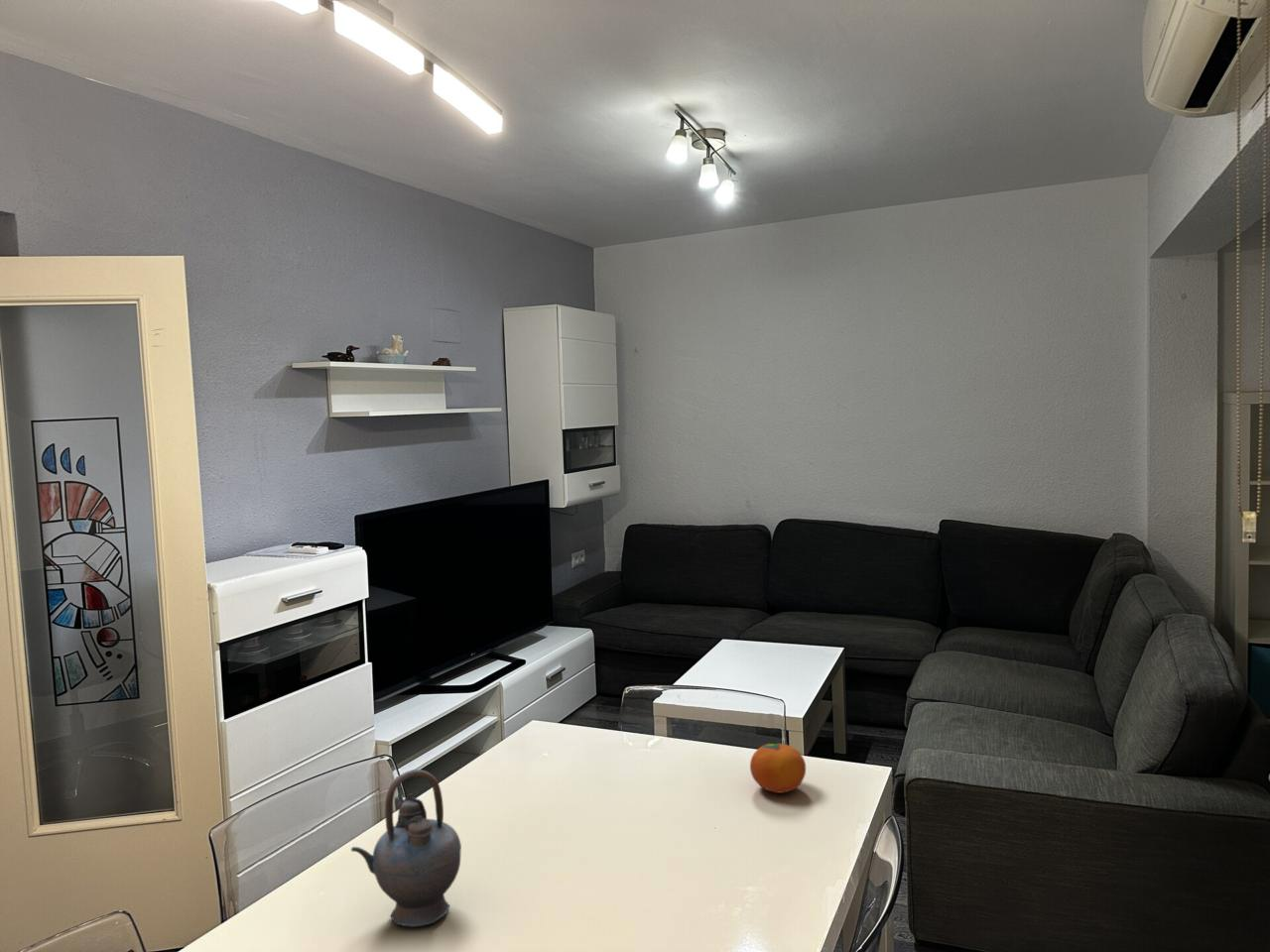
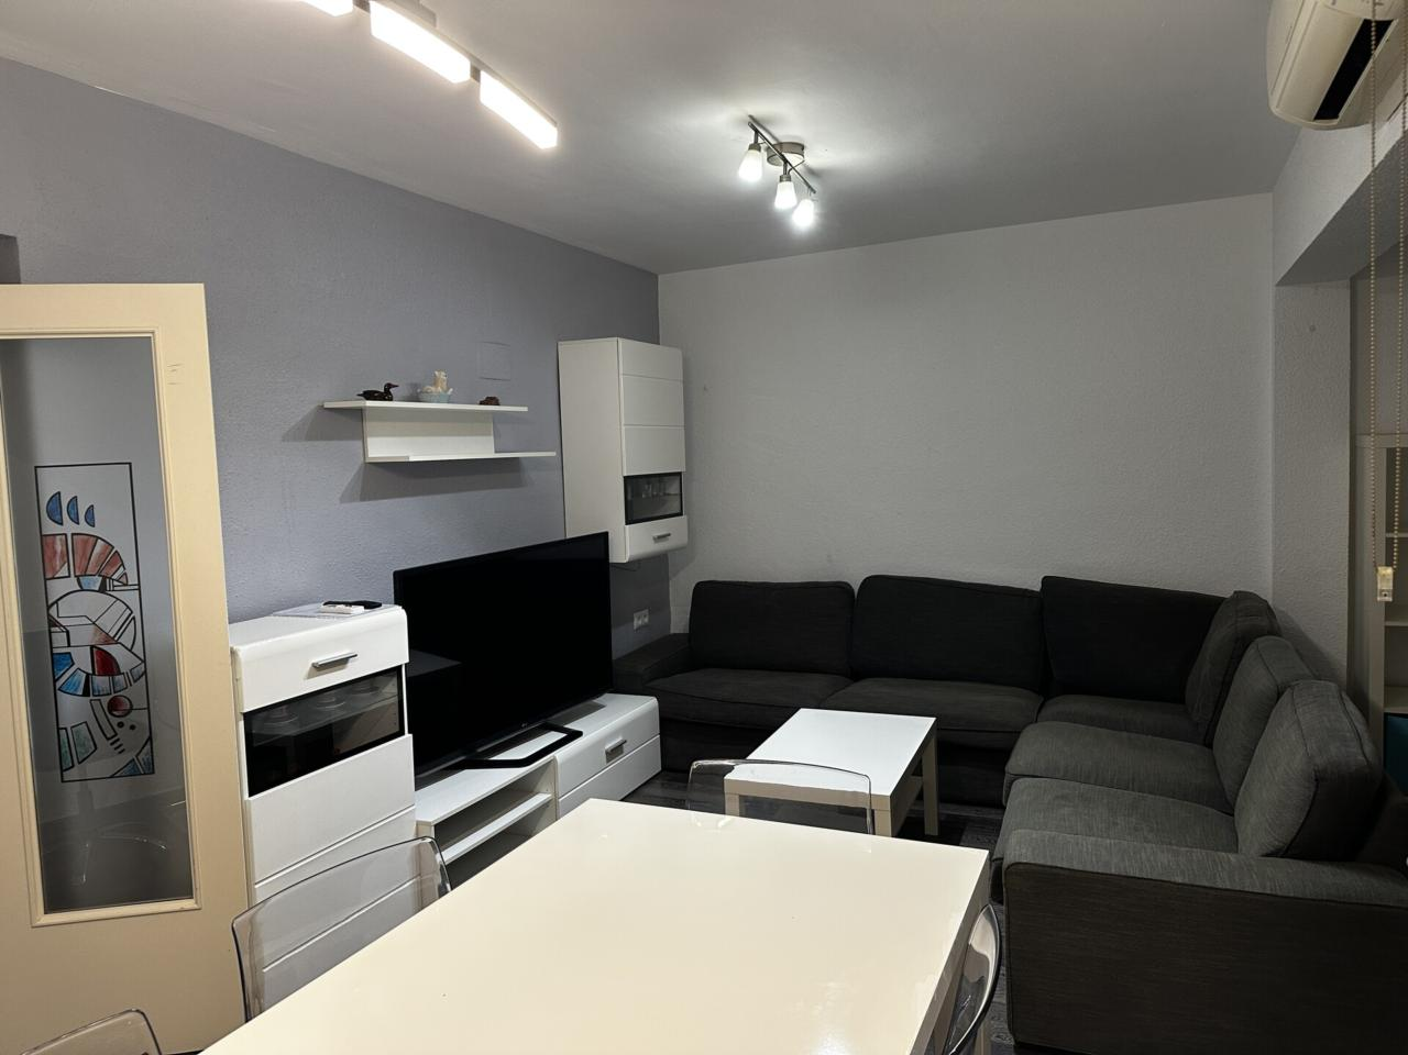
- fruit [749,743,807,794]
- teapot [350,769,462,928]
